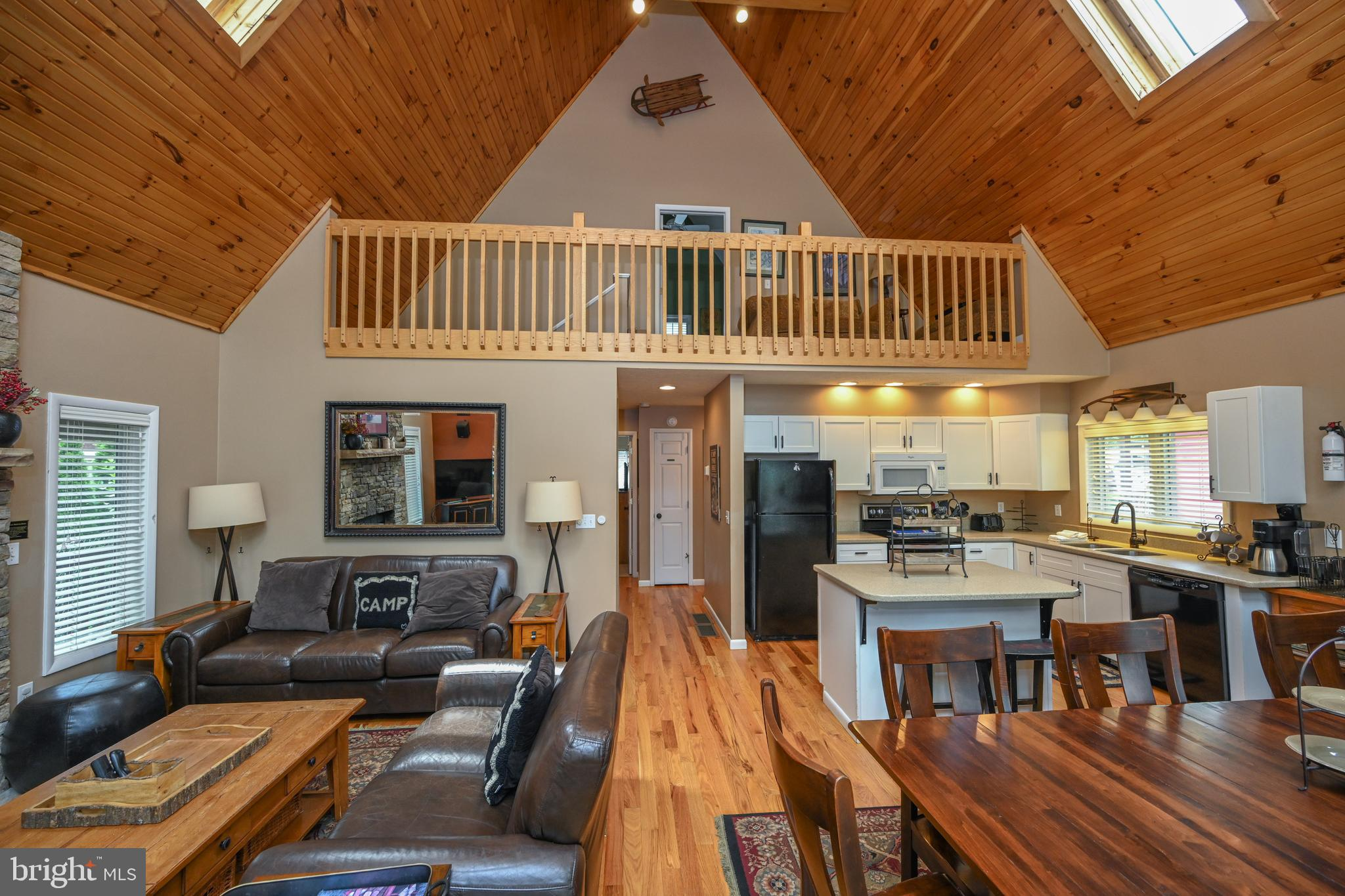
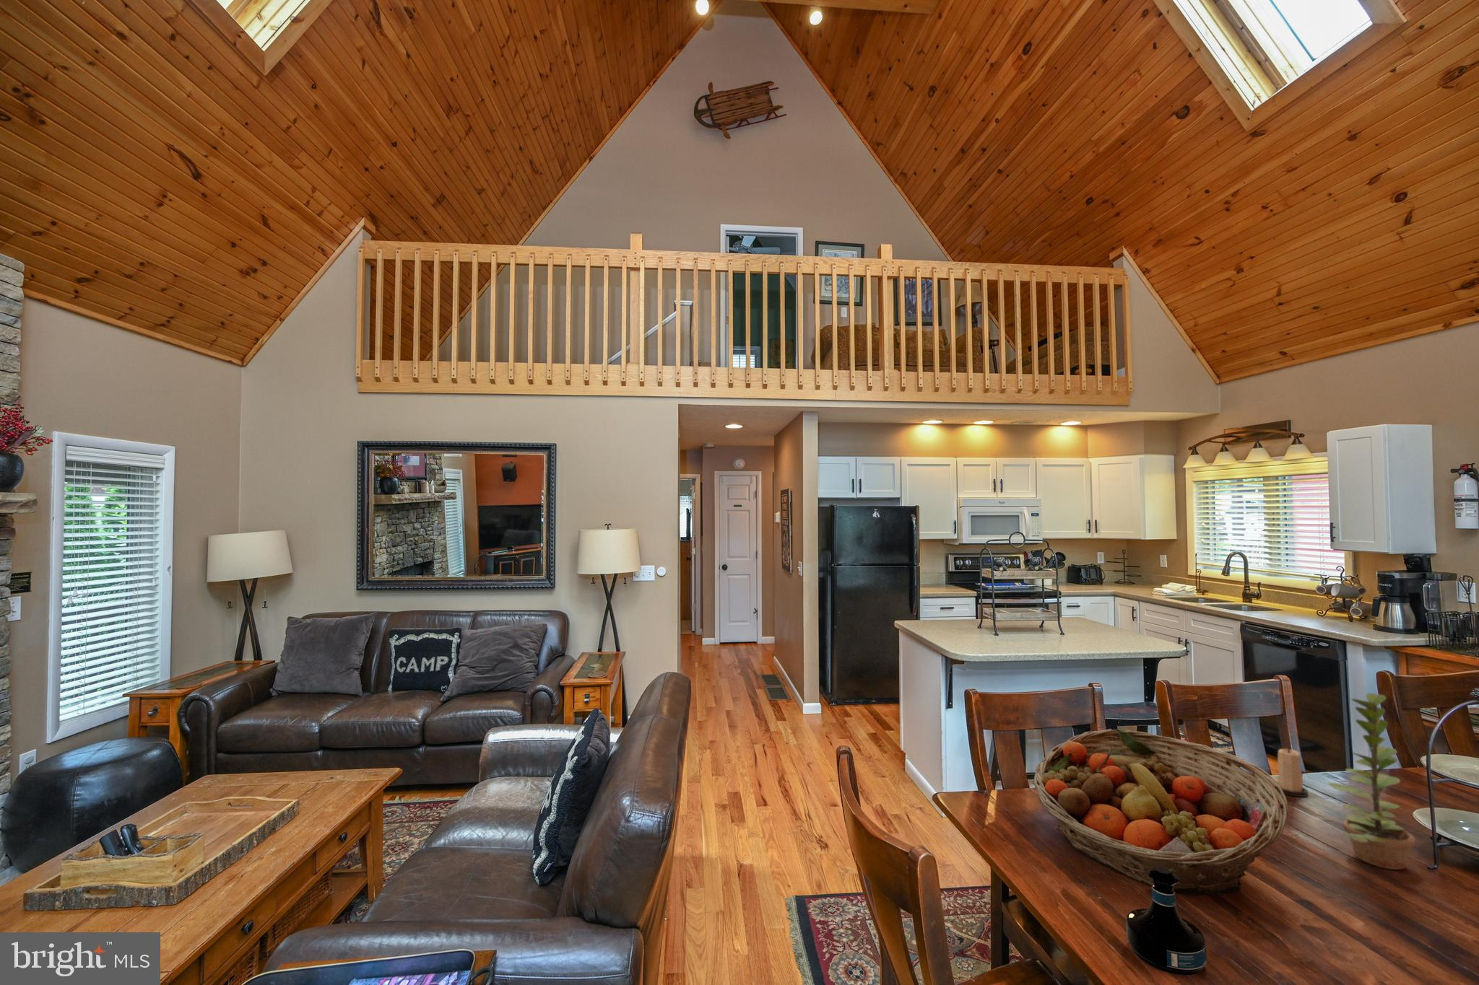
+ tequila bottle [1125,865,1207,975]
+ candle [1276,746,1309,797]
+ plant [1326,693,1416,871]
+ fruit basket [1031,728,1289,896]
